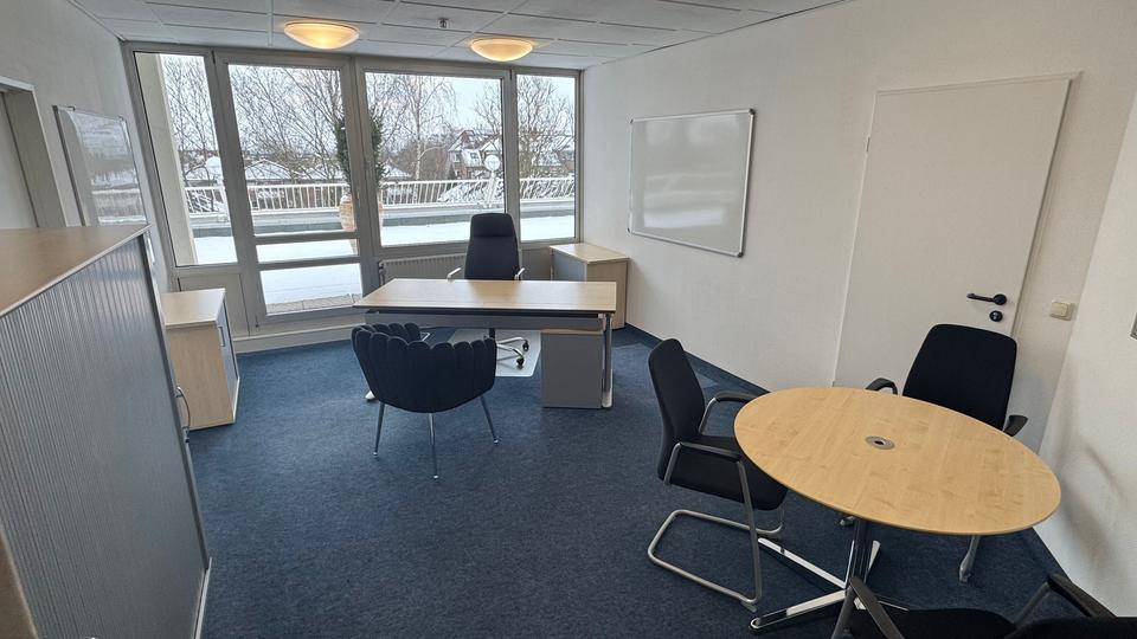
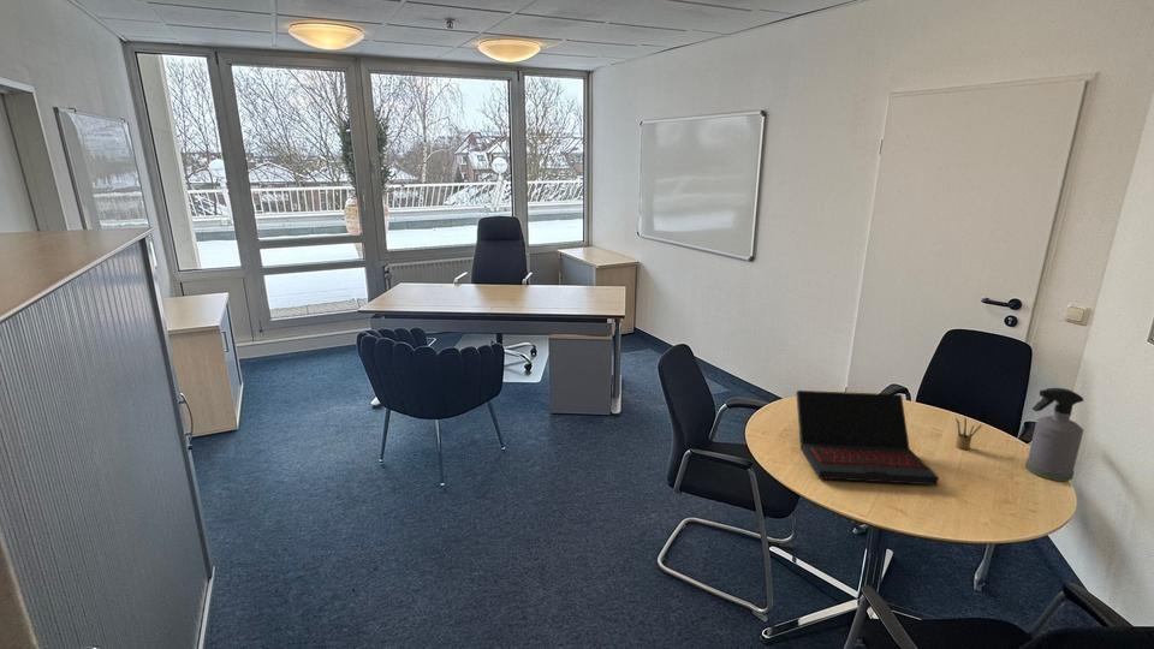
+ spray bottle [1024,387,1085,482]
+ laptop [795,389,940,487]
+ pencil box [954,416,983,451]
